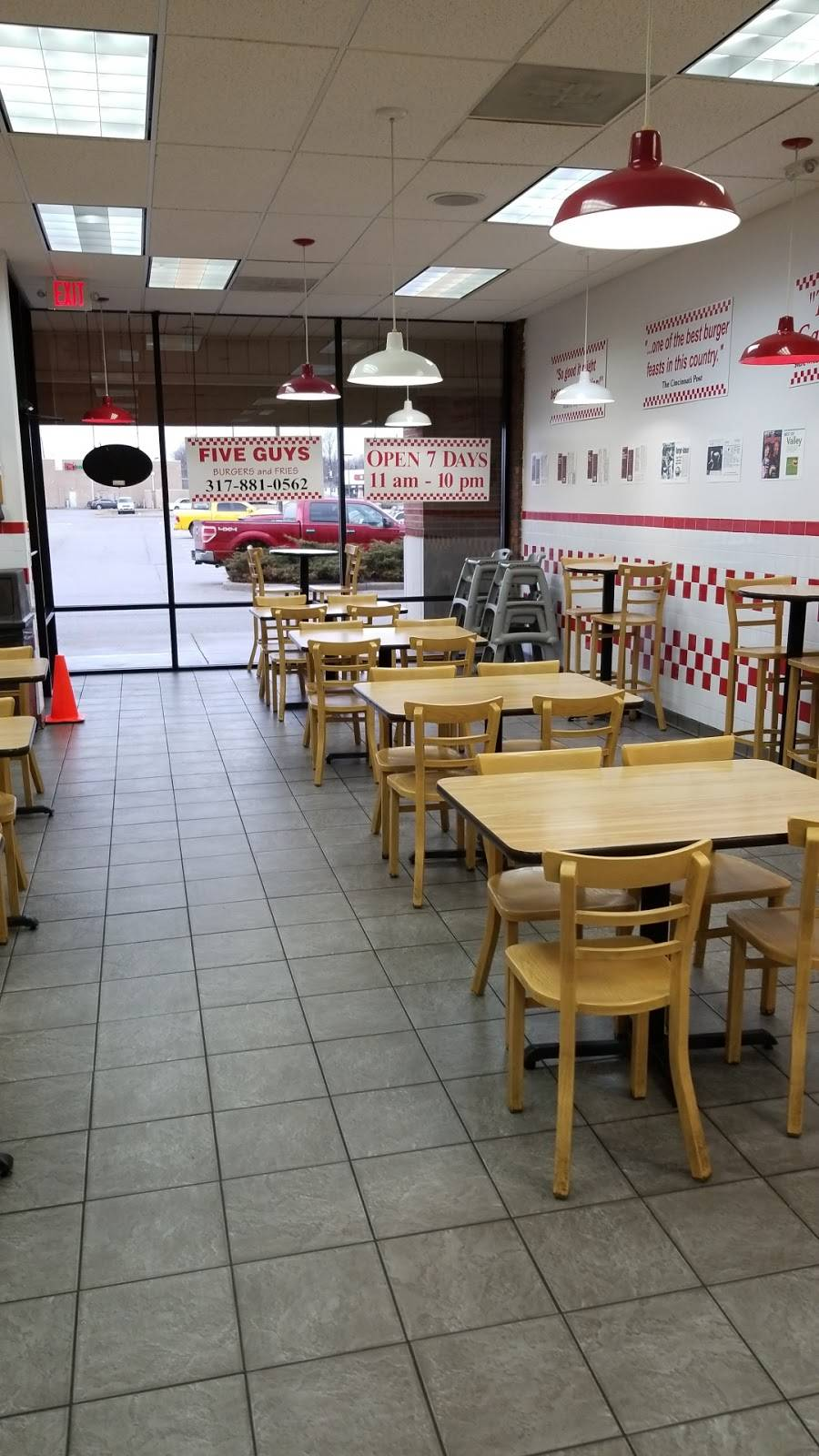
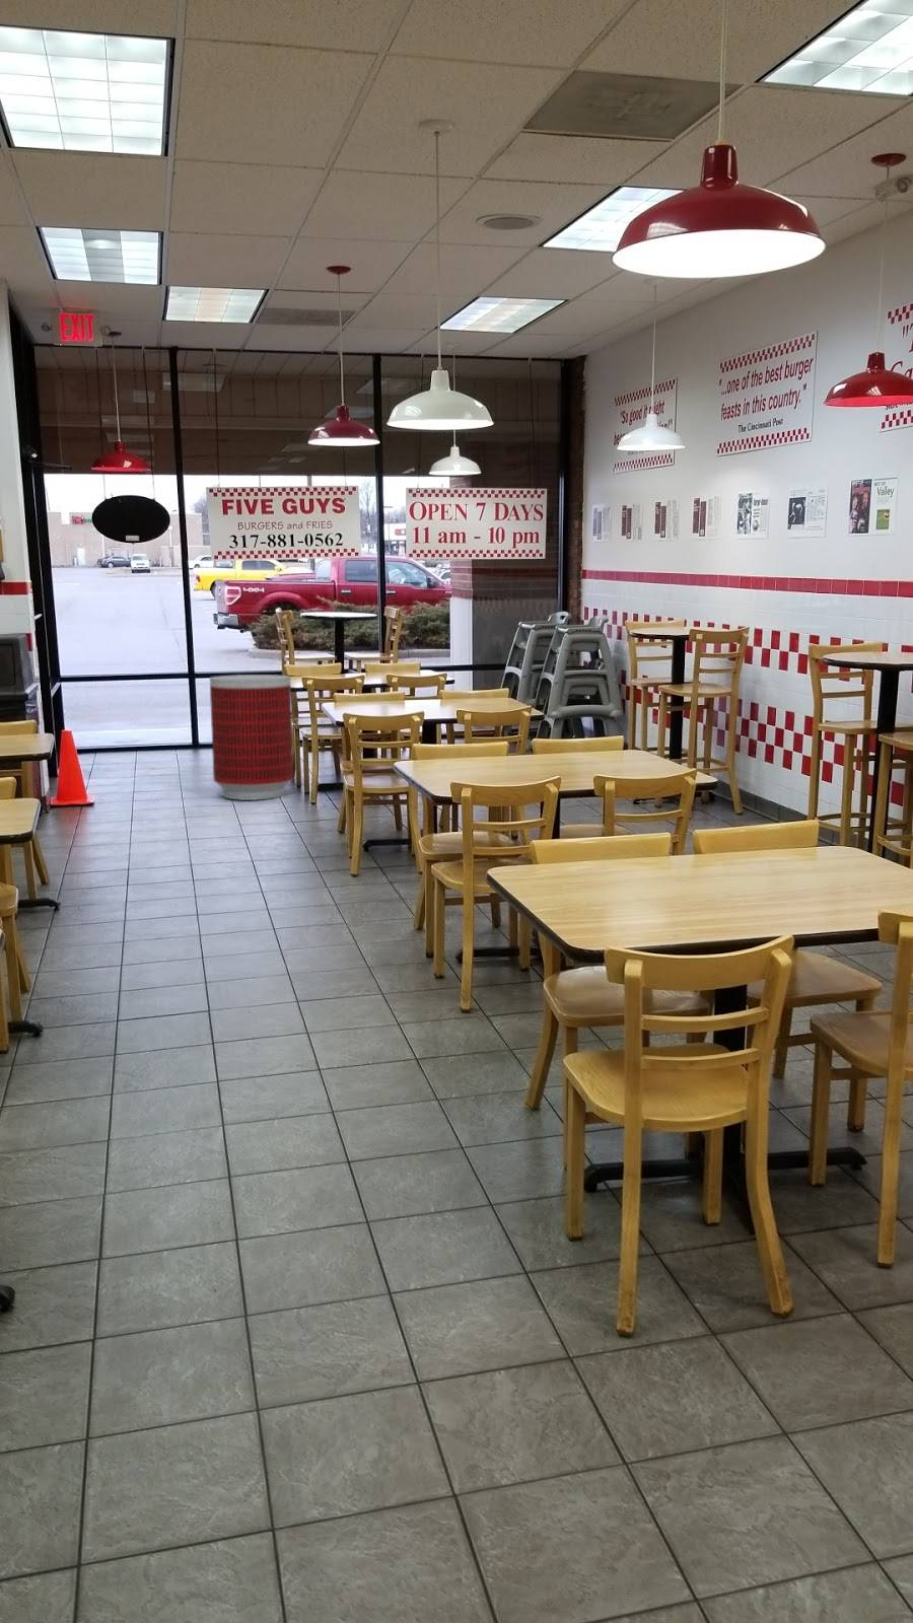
+ trash can [208,673,294,801]
